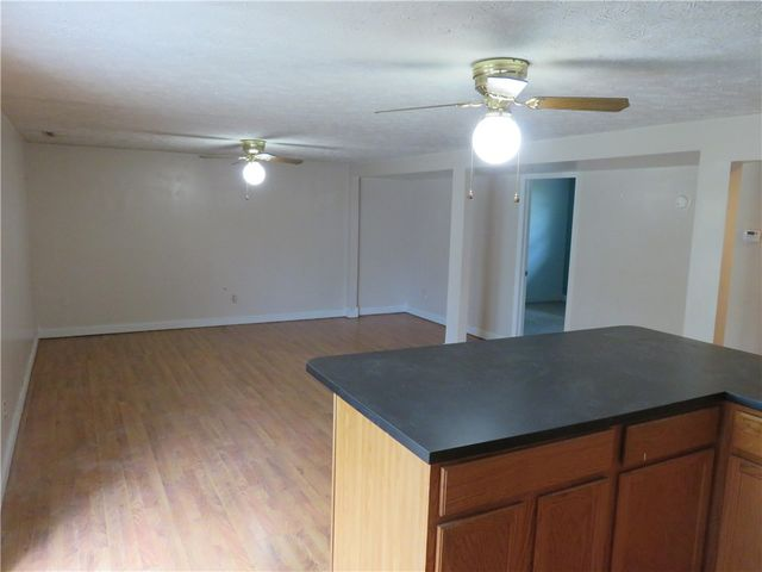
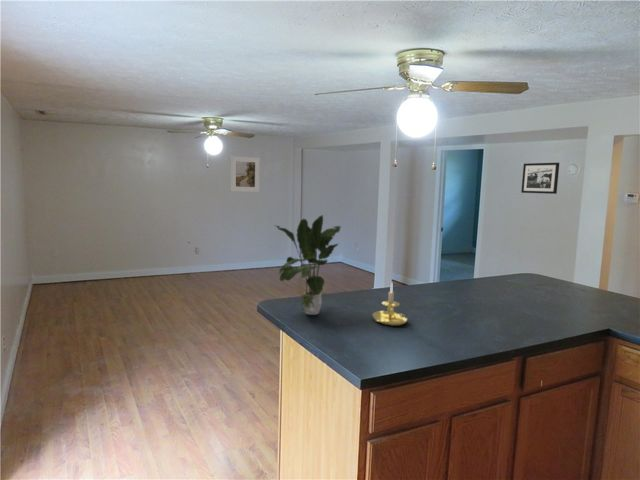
+ potted plant [273,215,342,316]
+ candle holder [372,281,409,327]
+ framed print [230,155,261,193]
+ picture frame [520,162,560,195]
